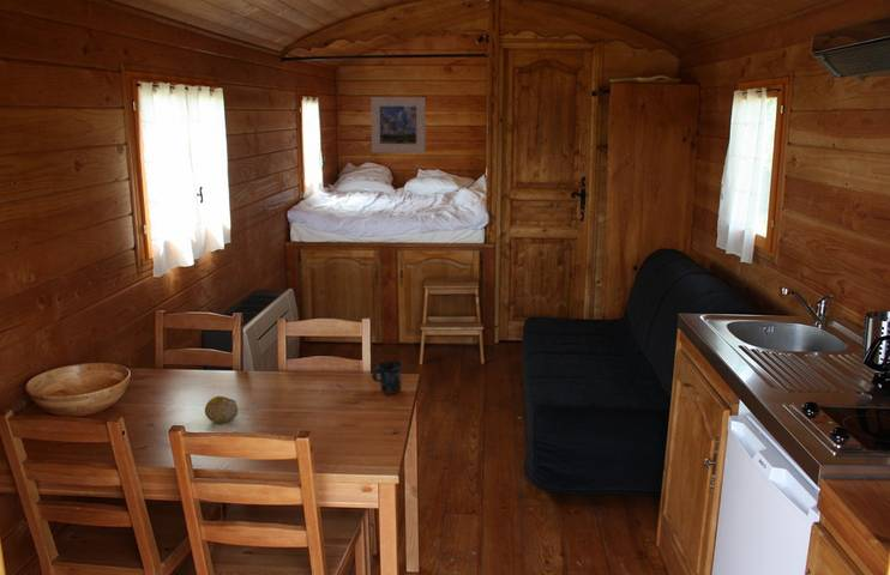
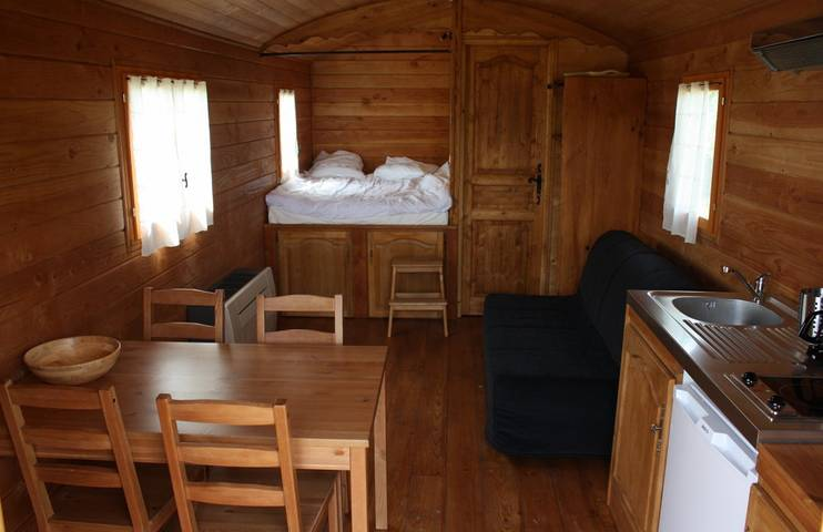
- fruit [204,395,239,424]
- mug [371,359,404,395]
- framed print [369,96,426,153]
